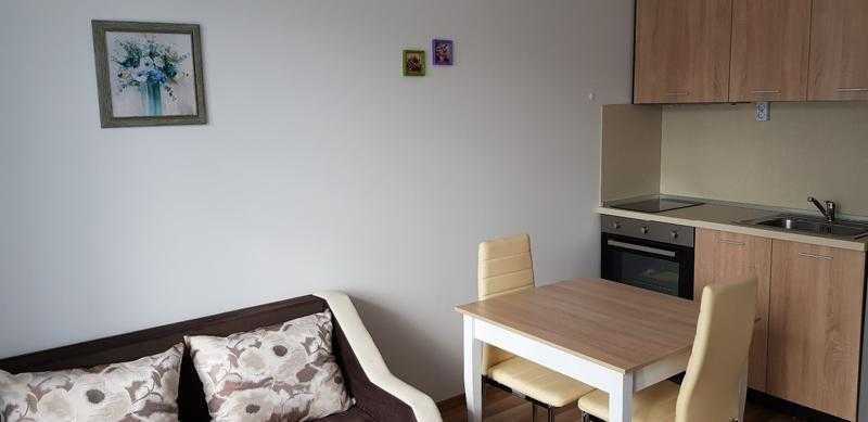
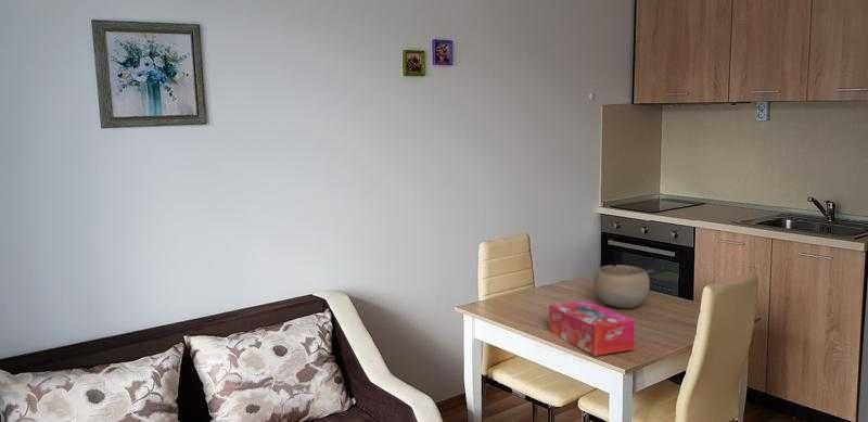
+ bowl [593,264,651,309]
+ tissue box [548,299,636,357]
